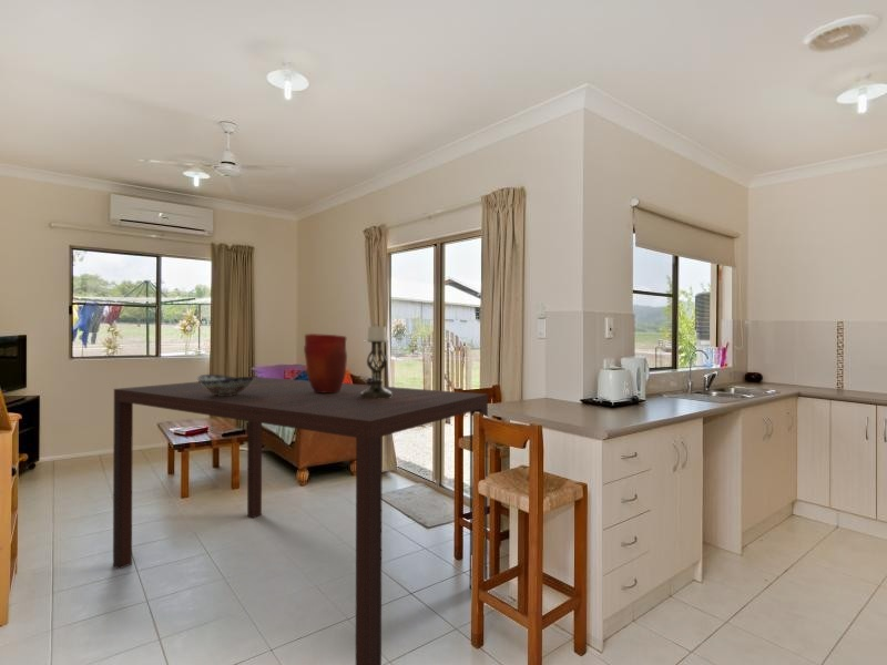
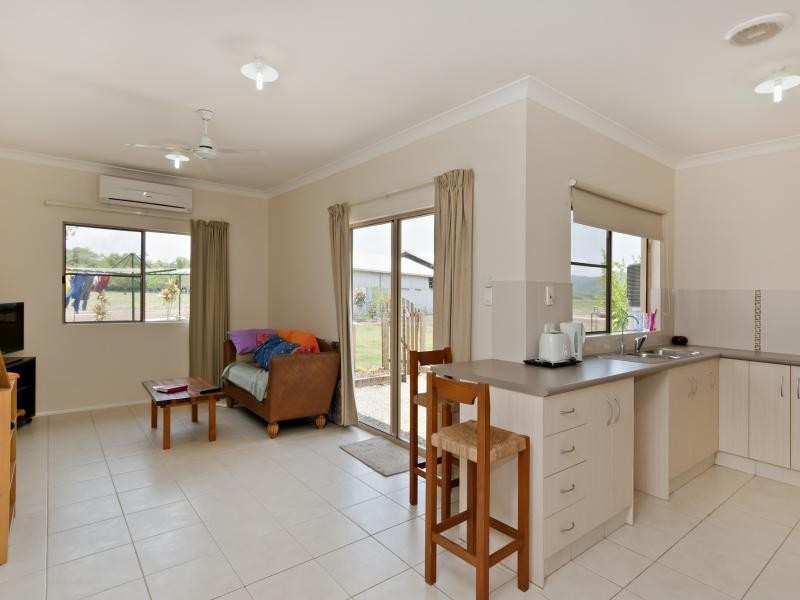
- vase [303,332,348,392]
- decorative bowl [196,374,253,396]
- candle holder [360,323,392,399]
- dining table [112,376,489,665]
